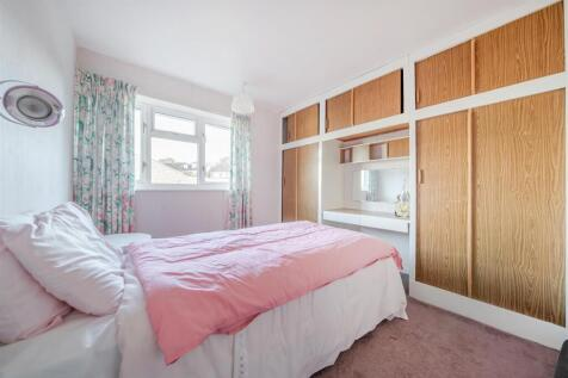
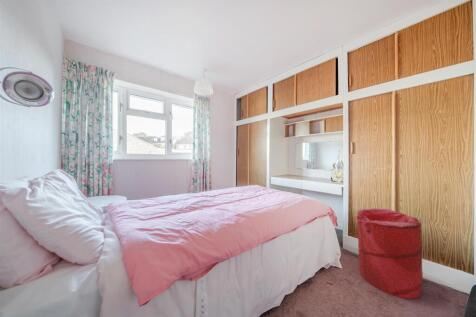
+ laundry hamper [356,207,424,300]
